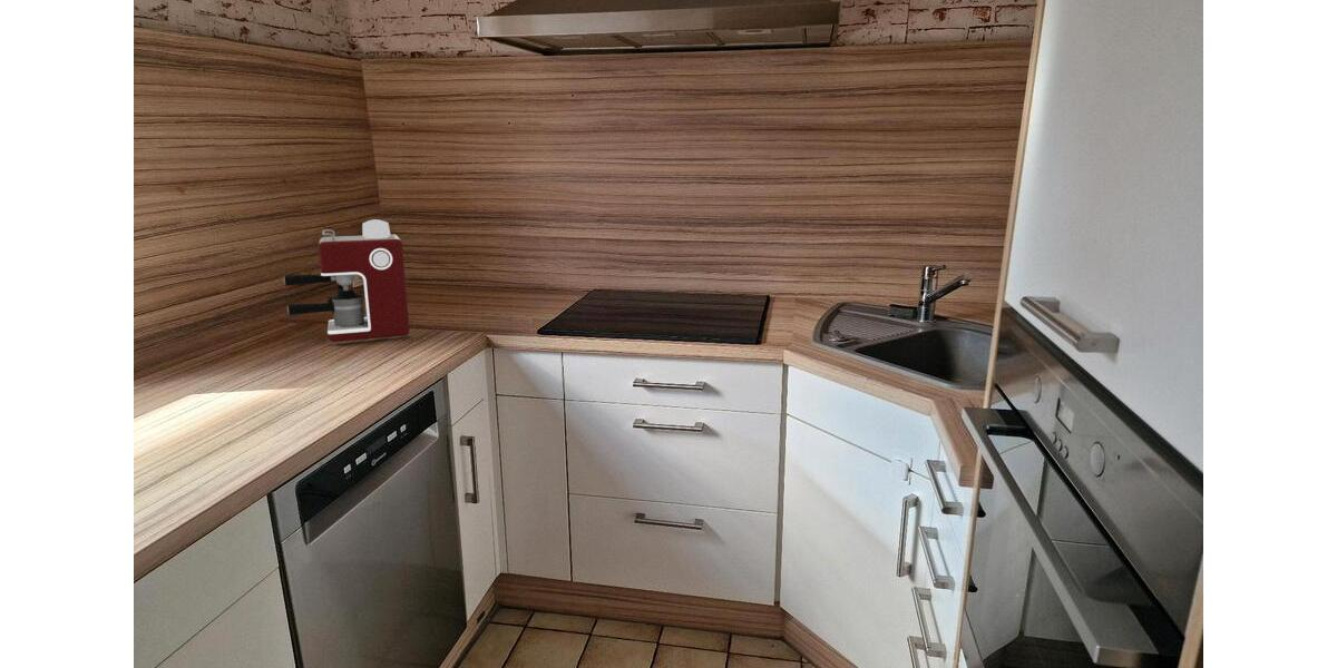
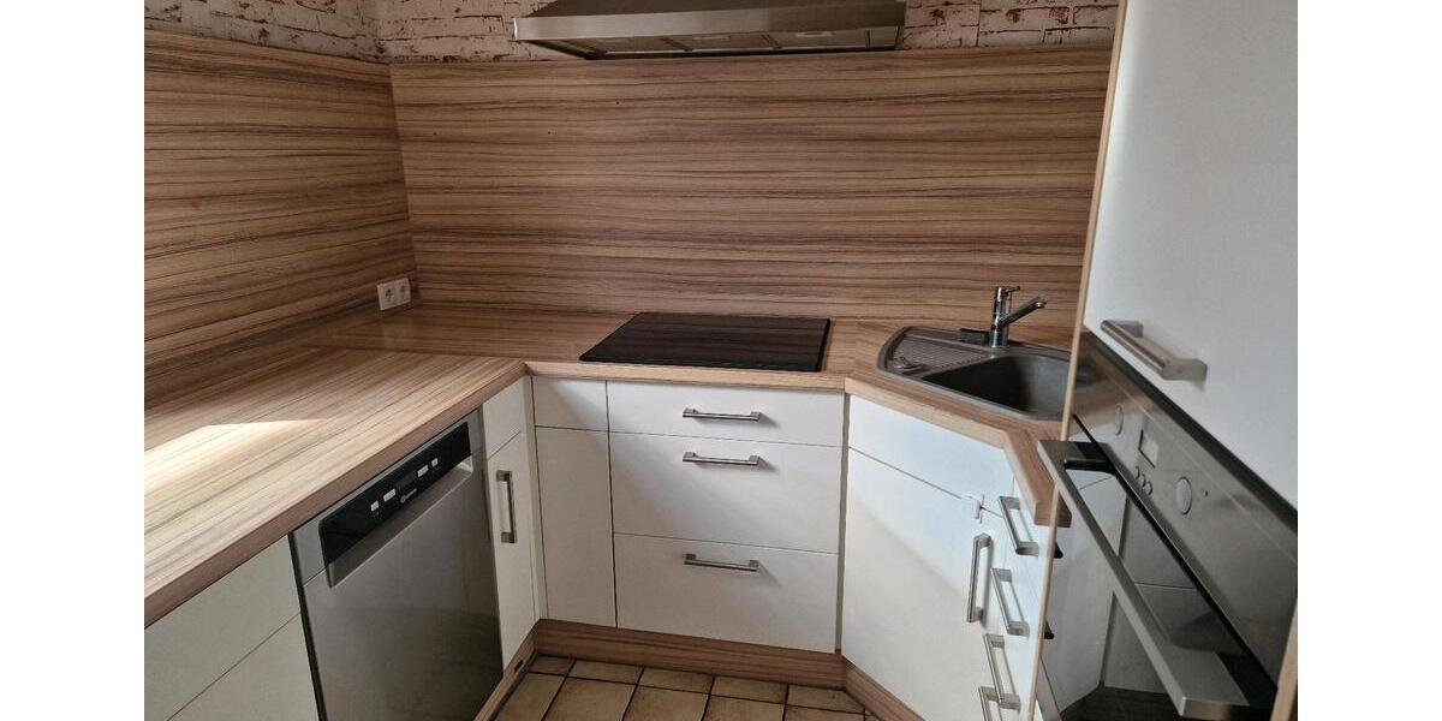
- coffee maker [283,218,411,343]
